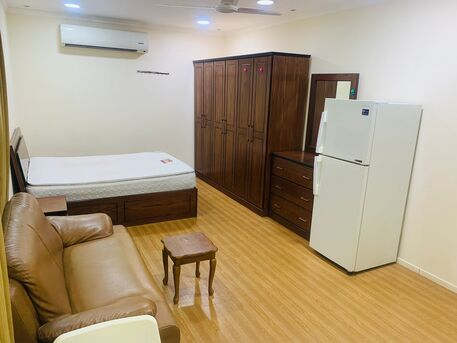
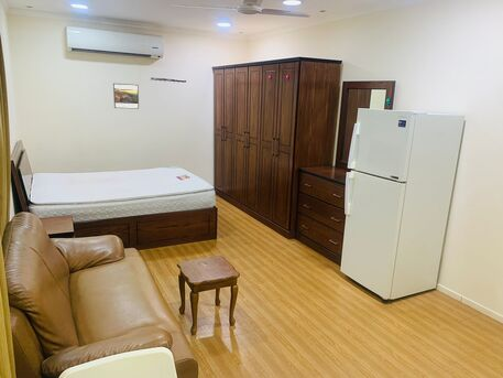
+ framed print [112,83,140,110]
